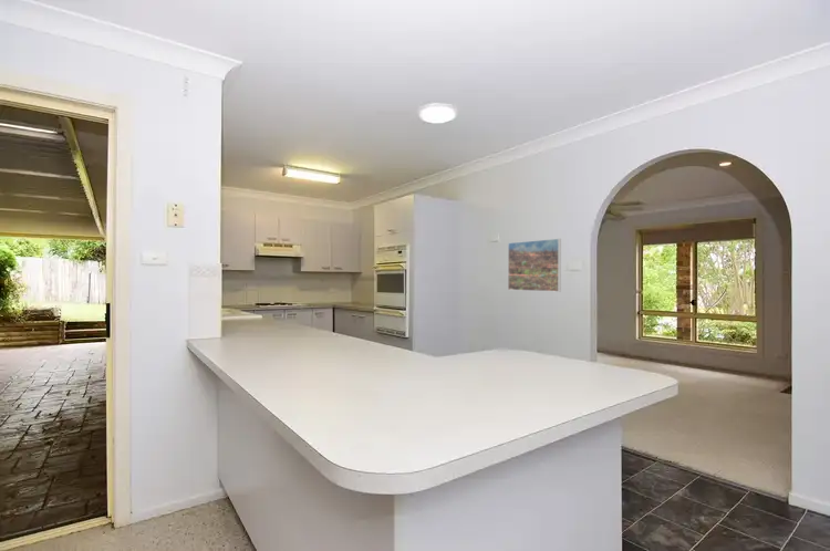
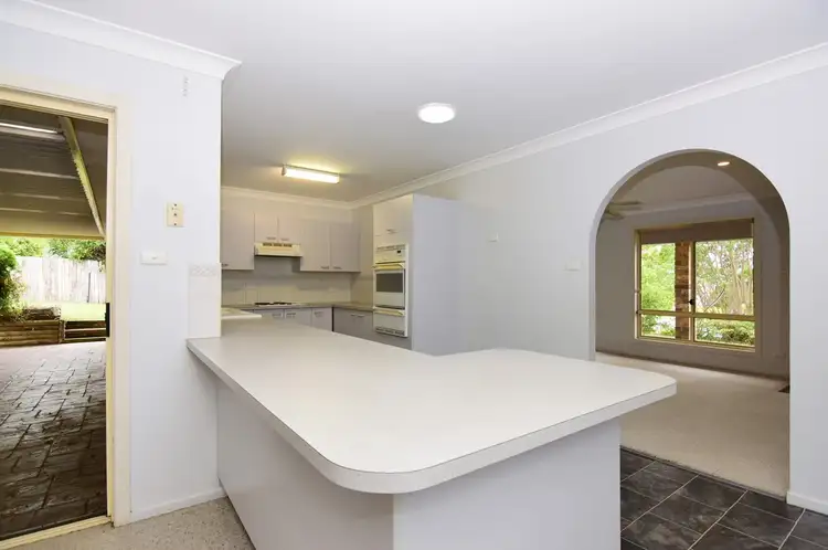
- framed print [507,238,562,293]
